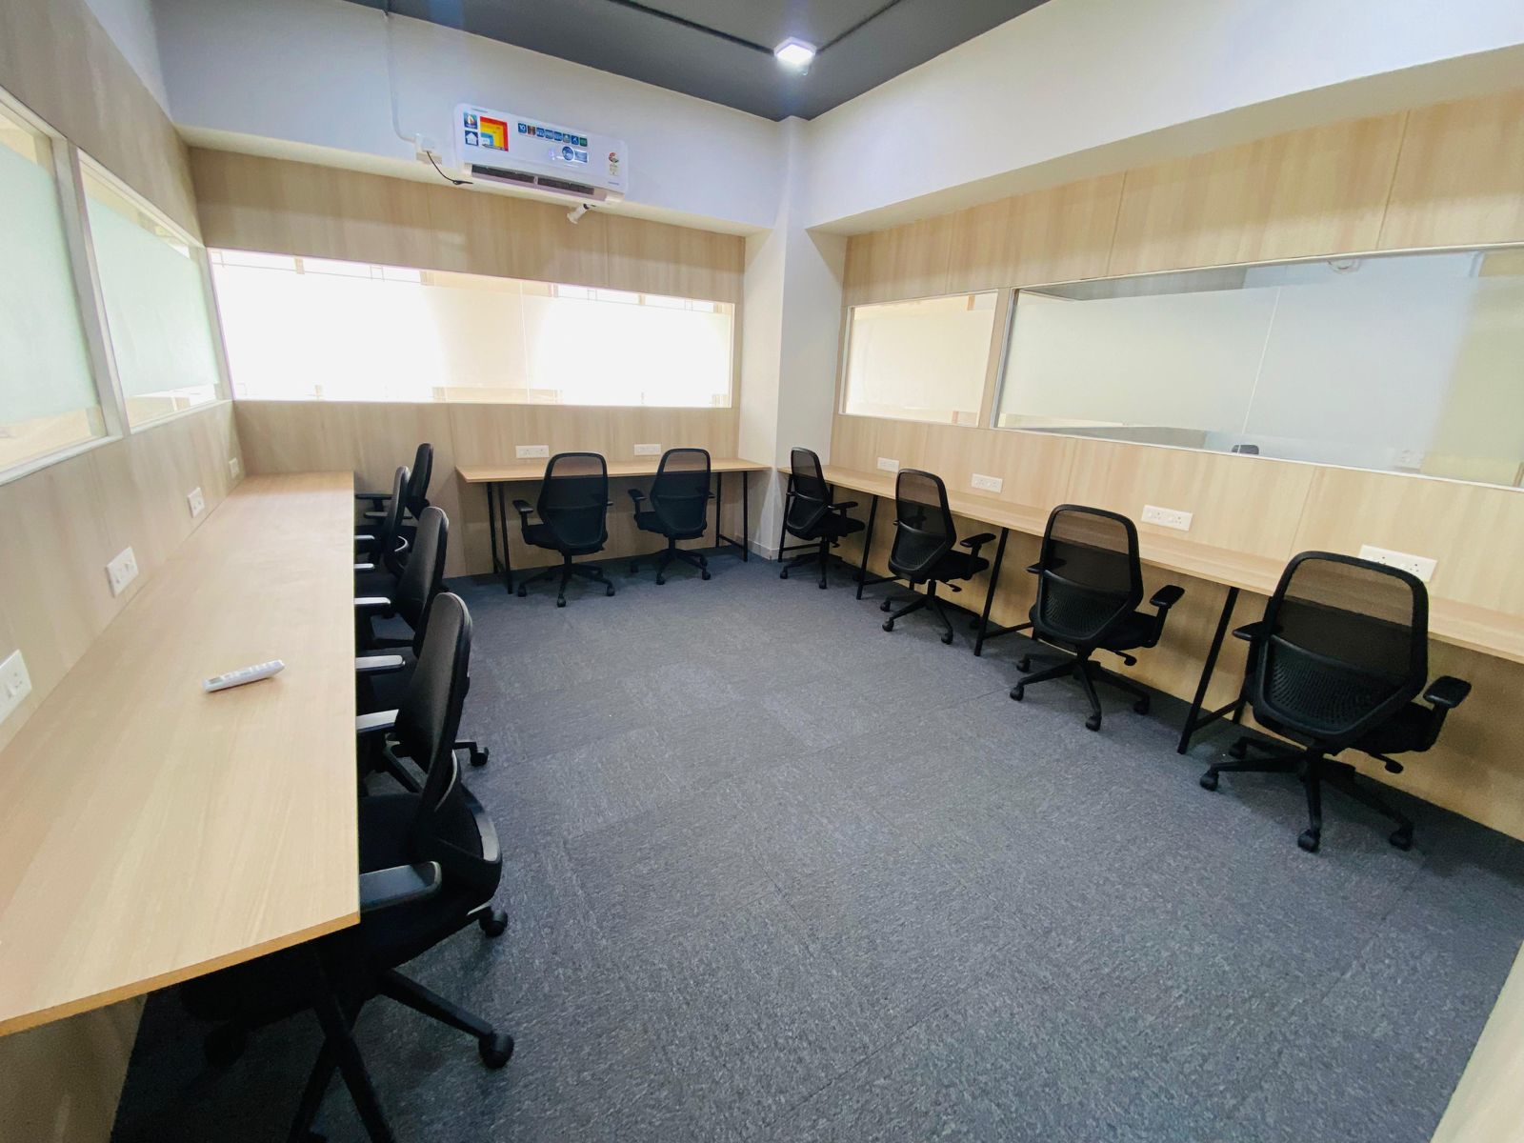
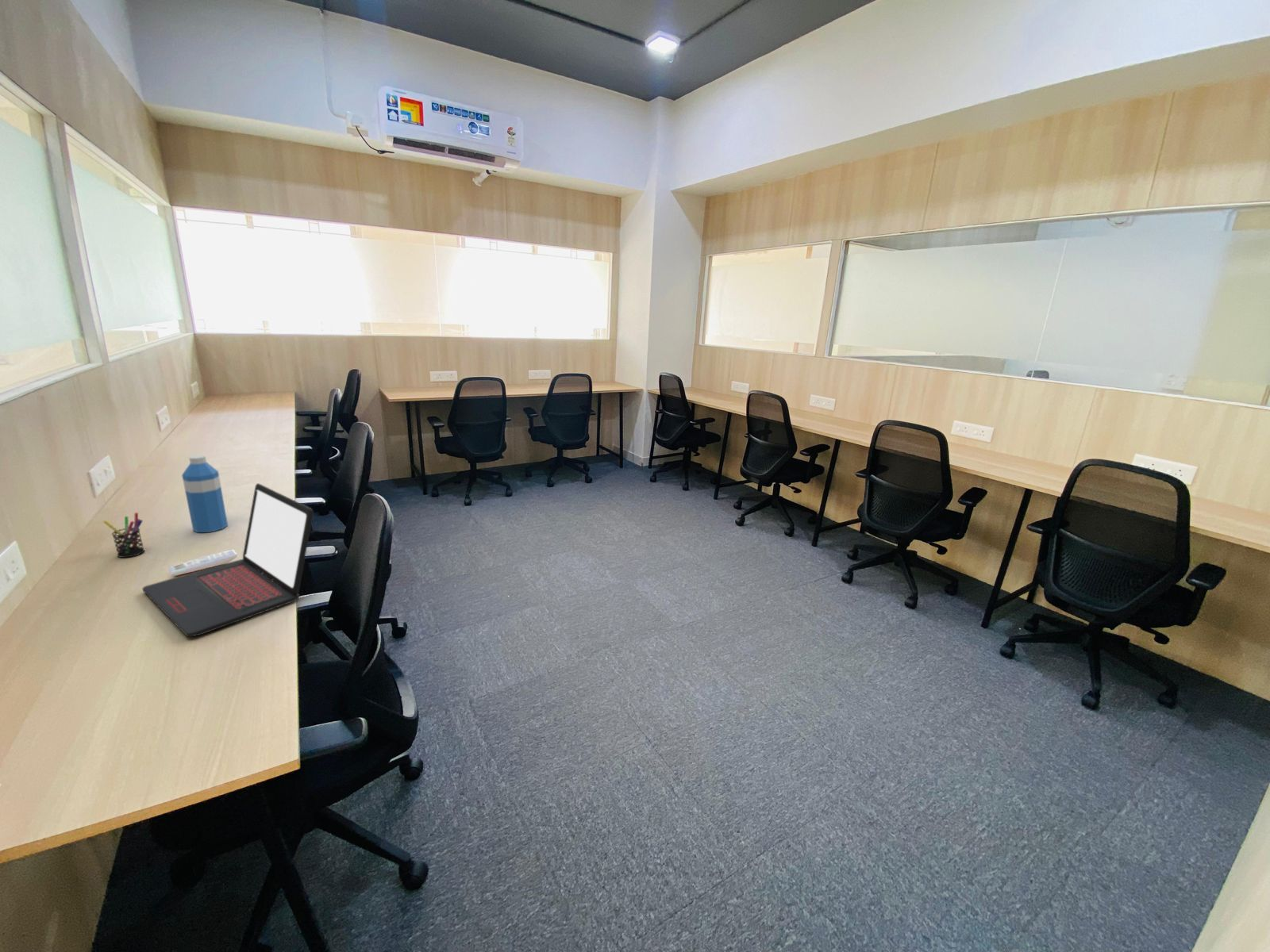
+ water bottle [181,455,229,533]
+ laptop [142,482,314,637]
+ pen holder [102,512,145,559]
